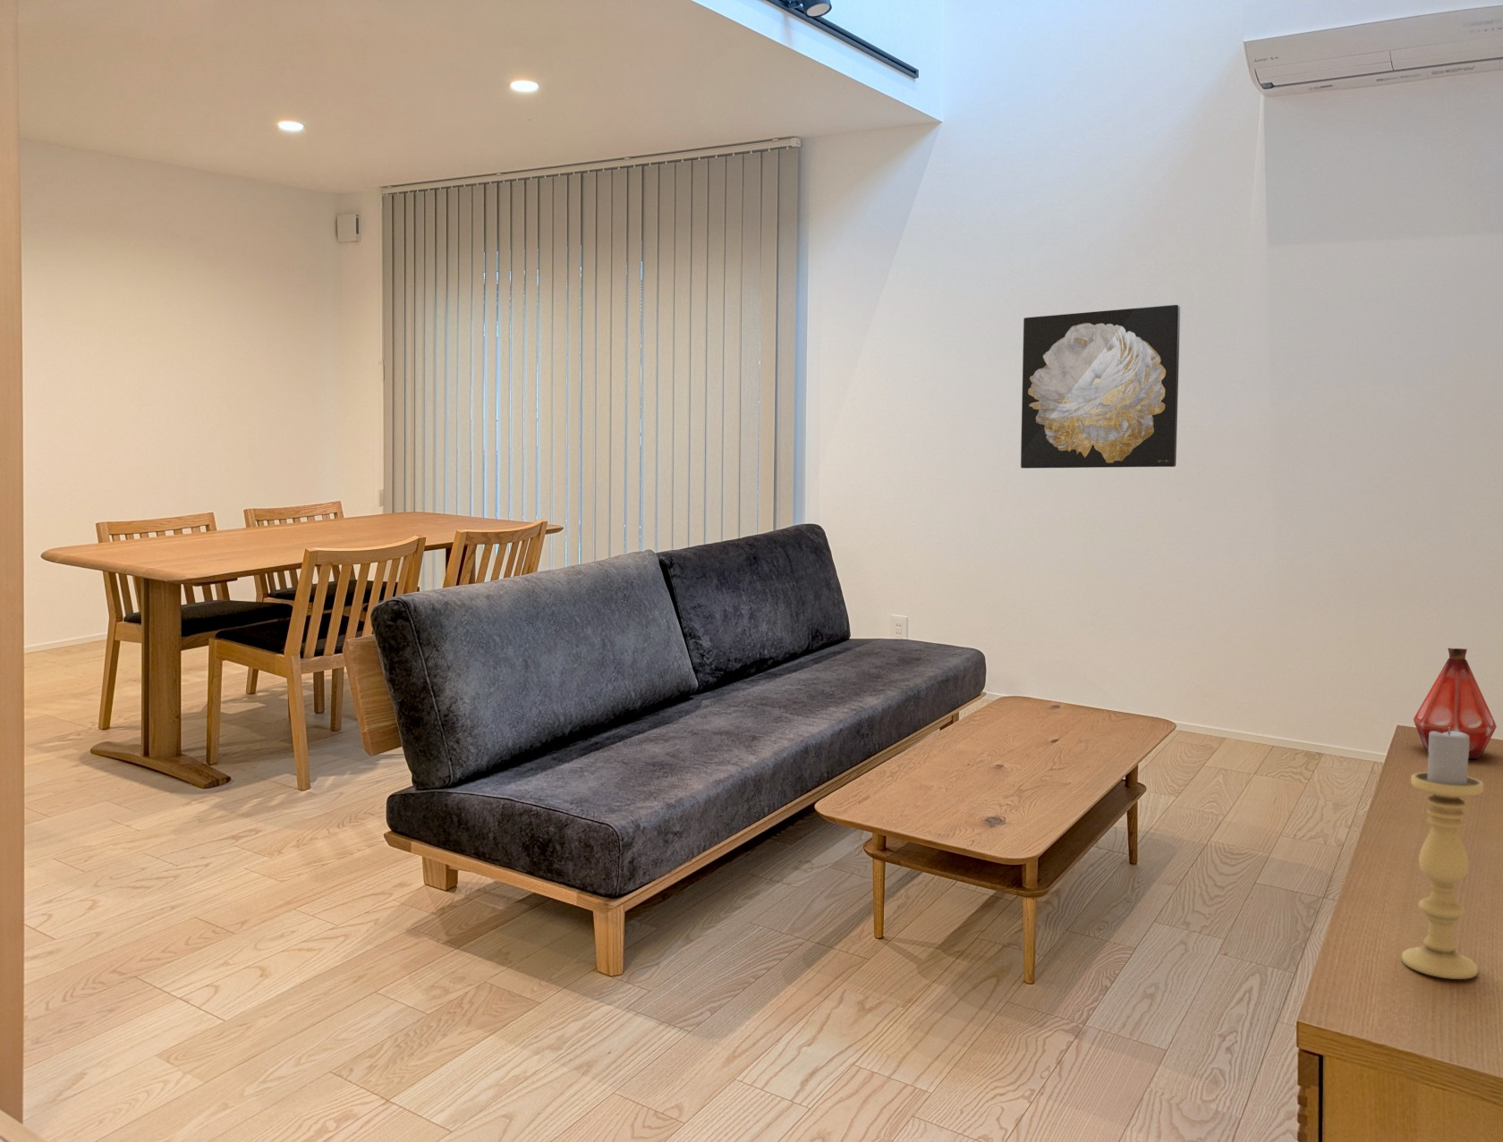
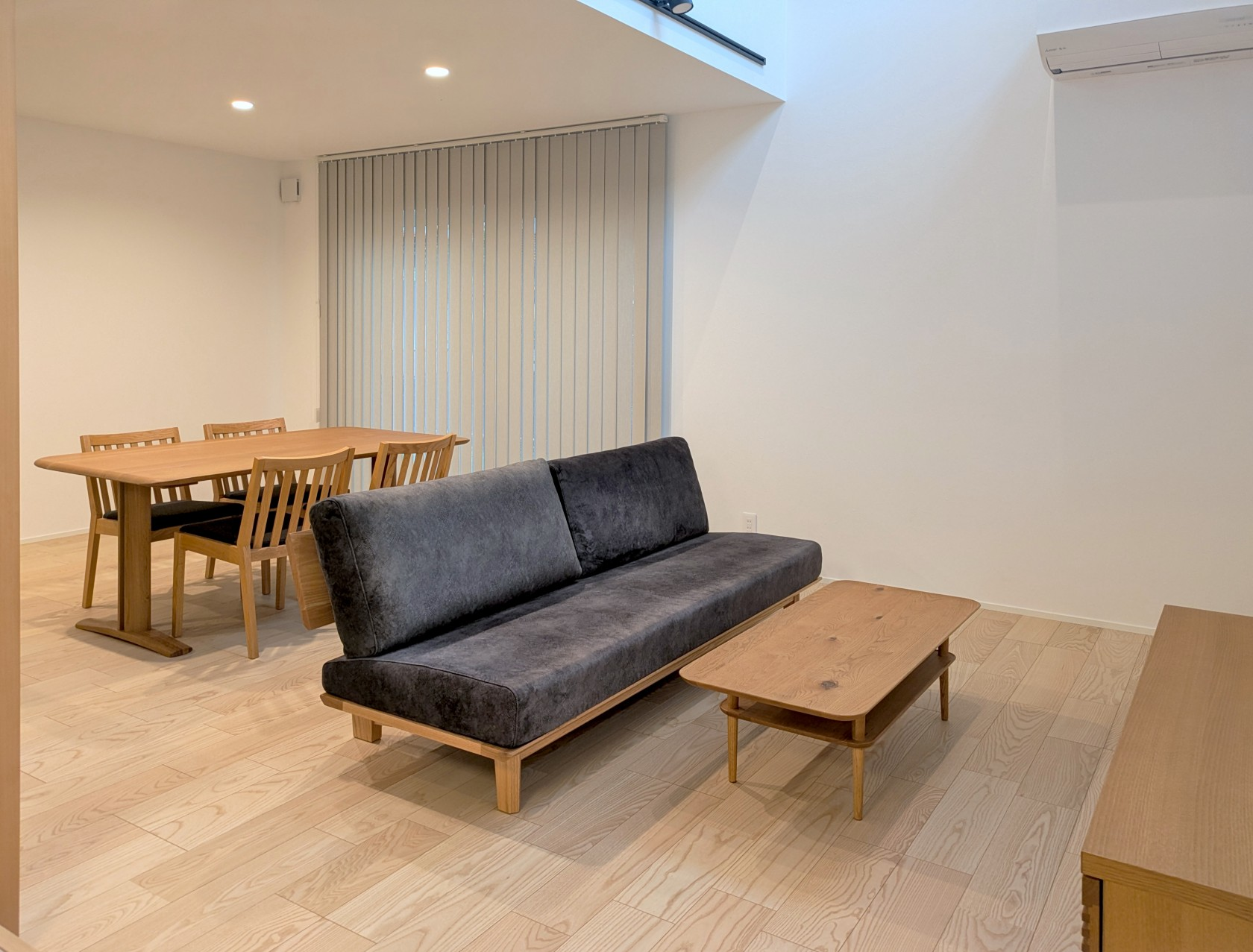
- wall art [1020,303,1182,469]
- candle holder [1401,727,1484,980]
- bottle [1413,648,1498,759]
